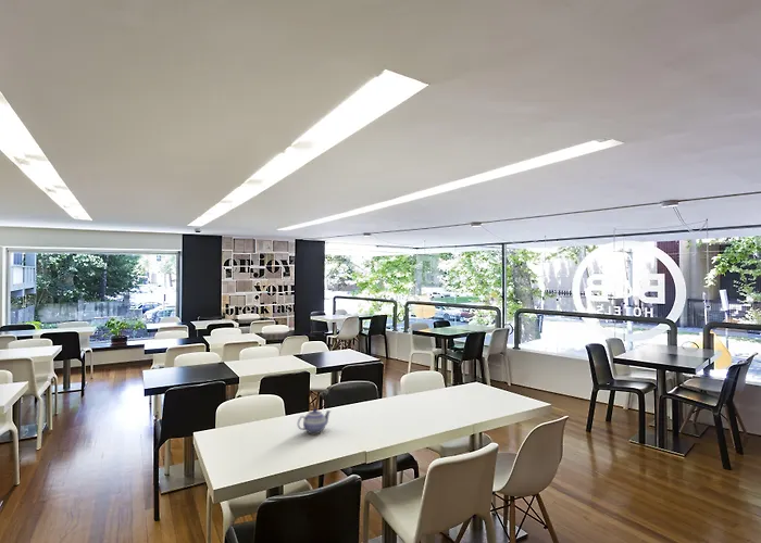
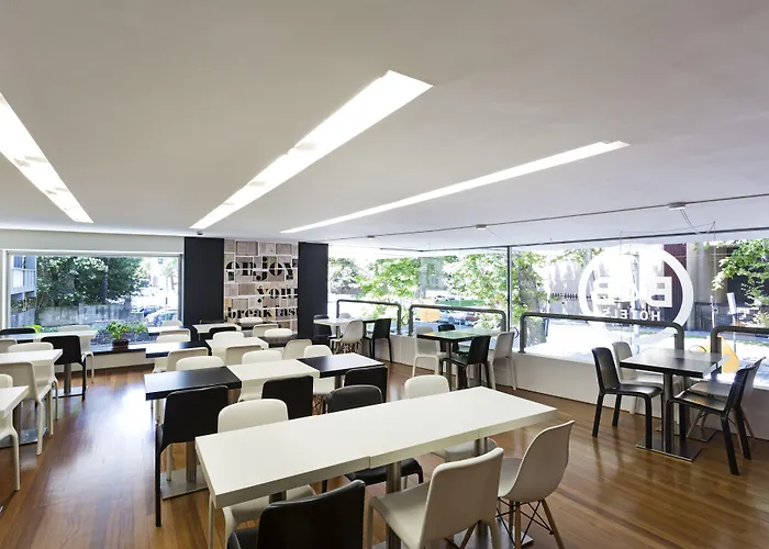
- teapot [297,407,332,434]
